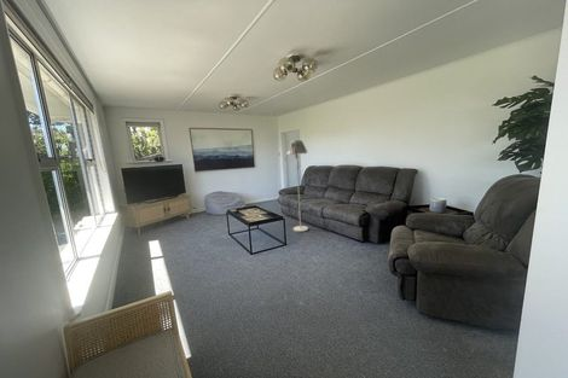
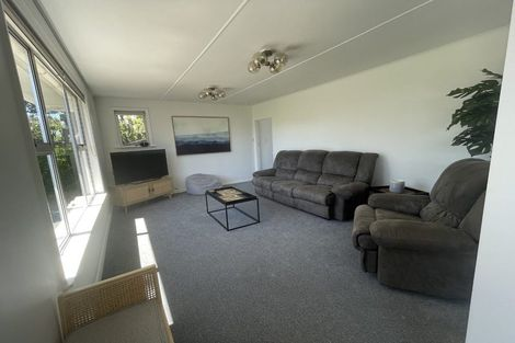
- floor lamp [285,139,309,233]
